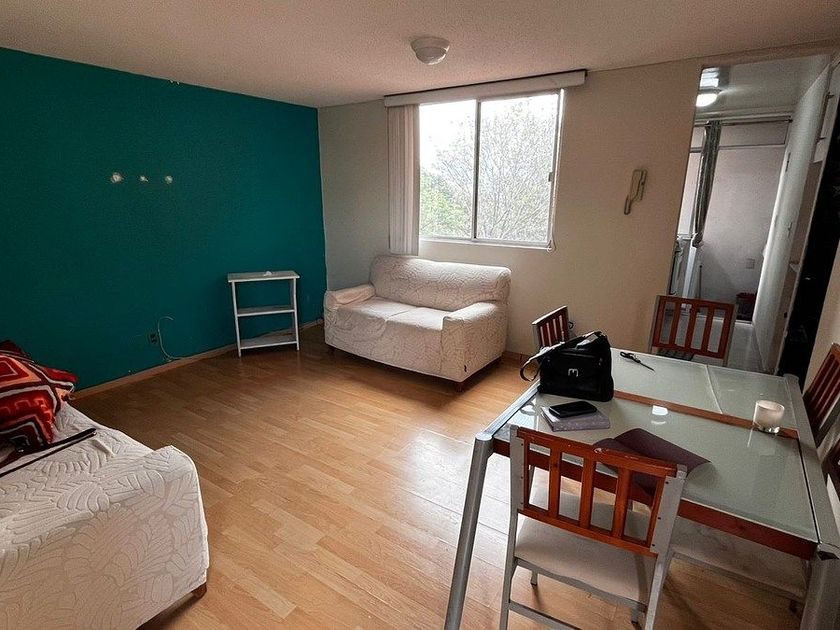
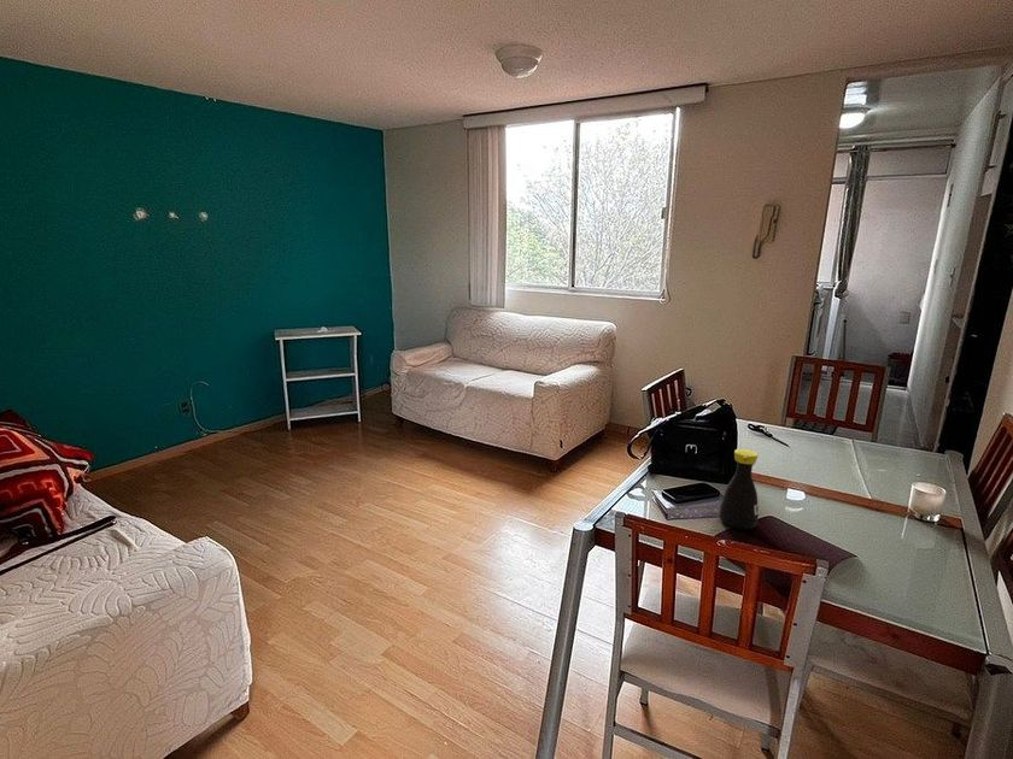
+ bottle [719,447,760,530]
